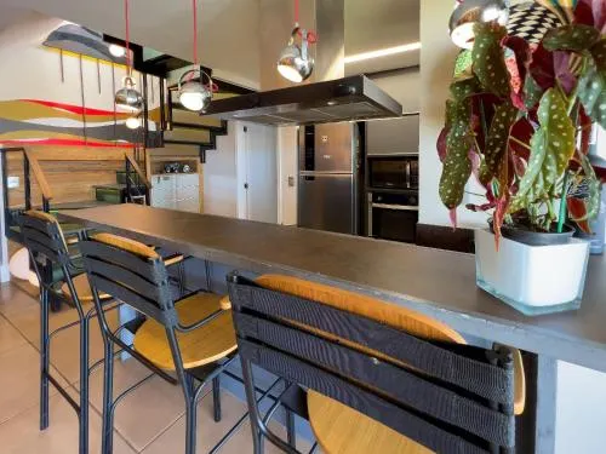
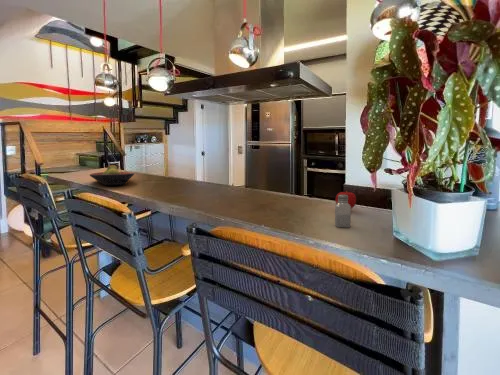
+ saltshaker [334,195,352,228]
+ fruit bowl [89,164,135,186]
+ apple [335,190,357,210]
